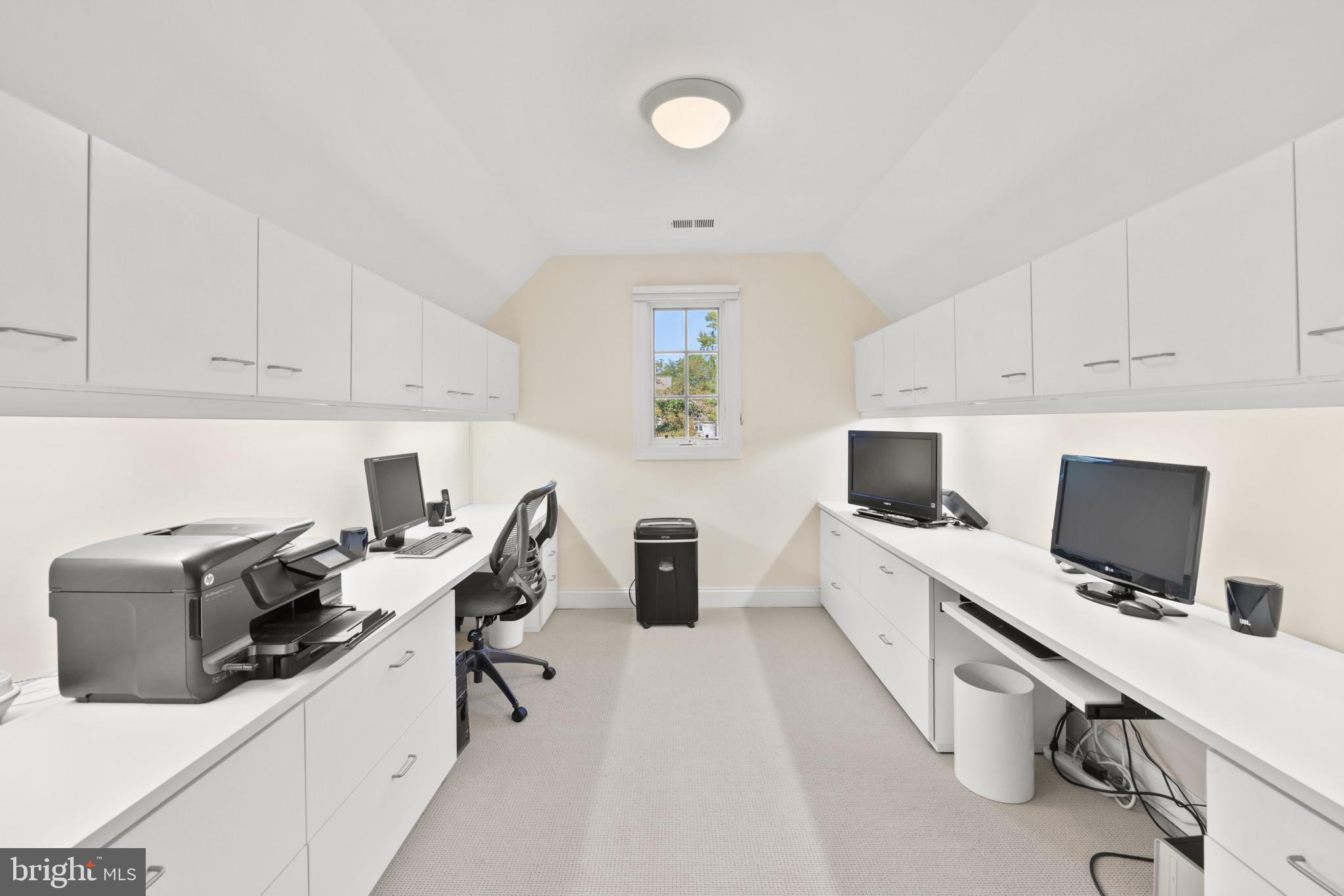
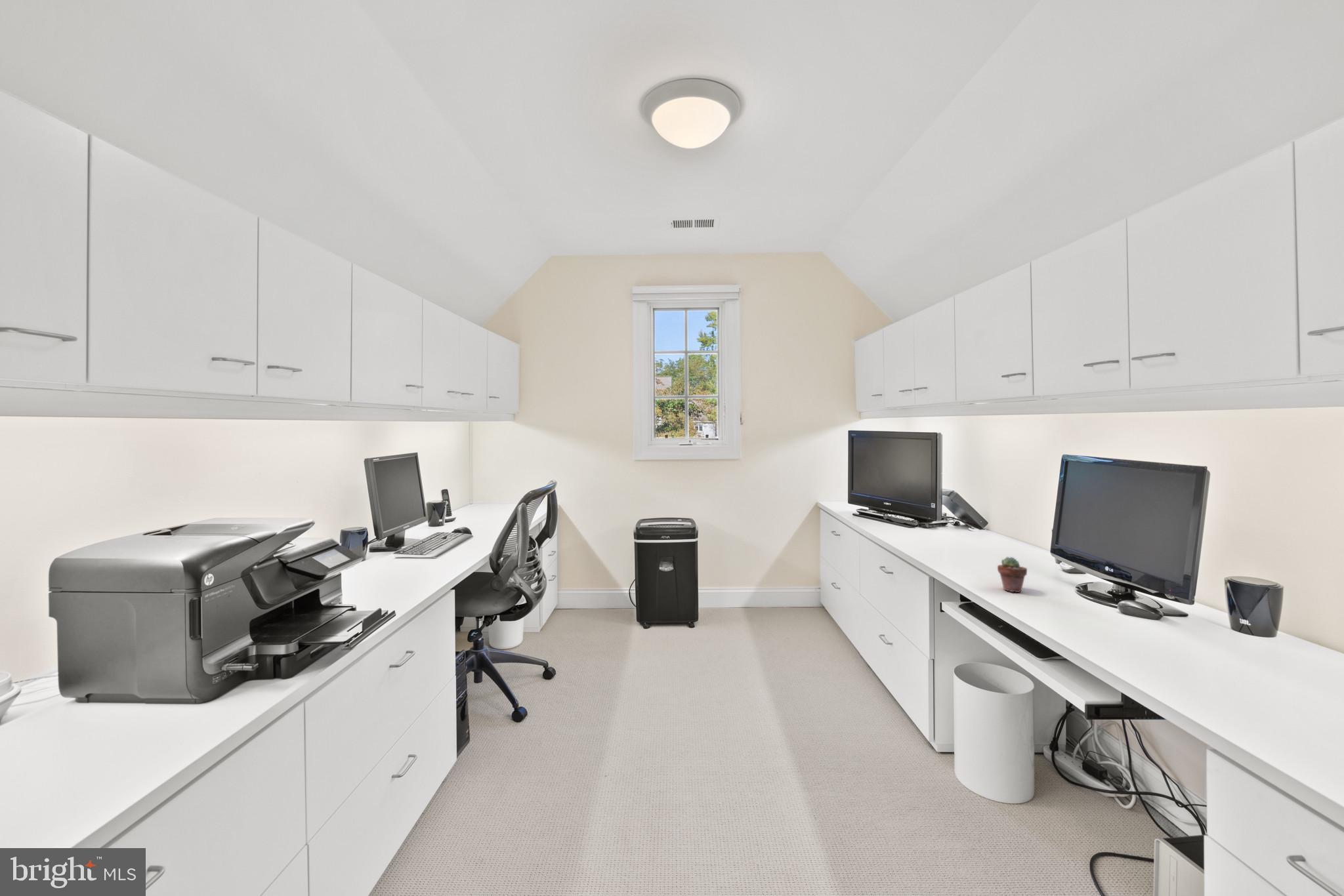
+ potted succulent [997,556,1028,593]
